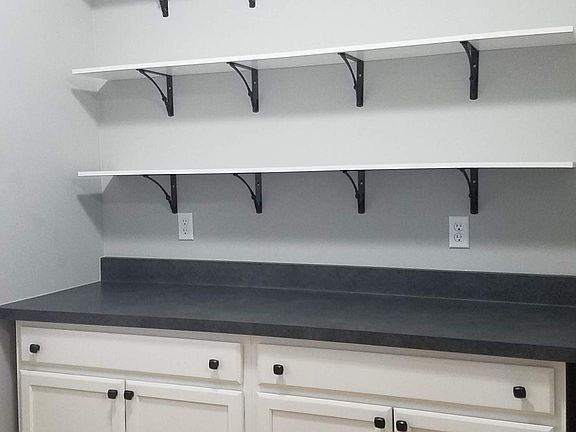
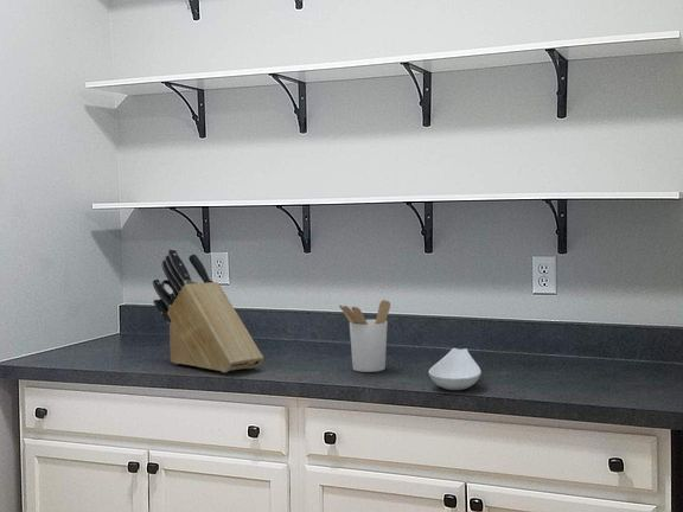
+ utensil holder [338,299,391,373]
+ knife block [152,248,264,373]
+ spoon rest [428,347,483,391]
